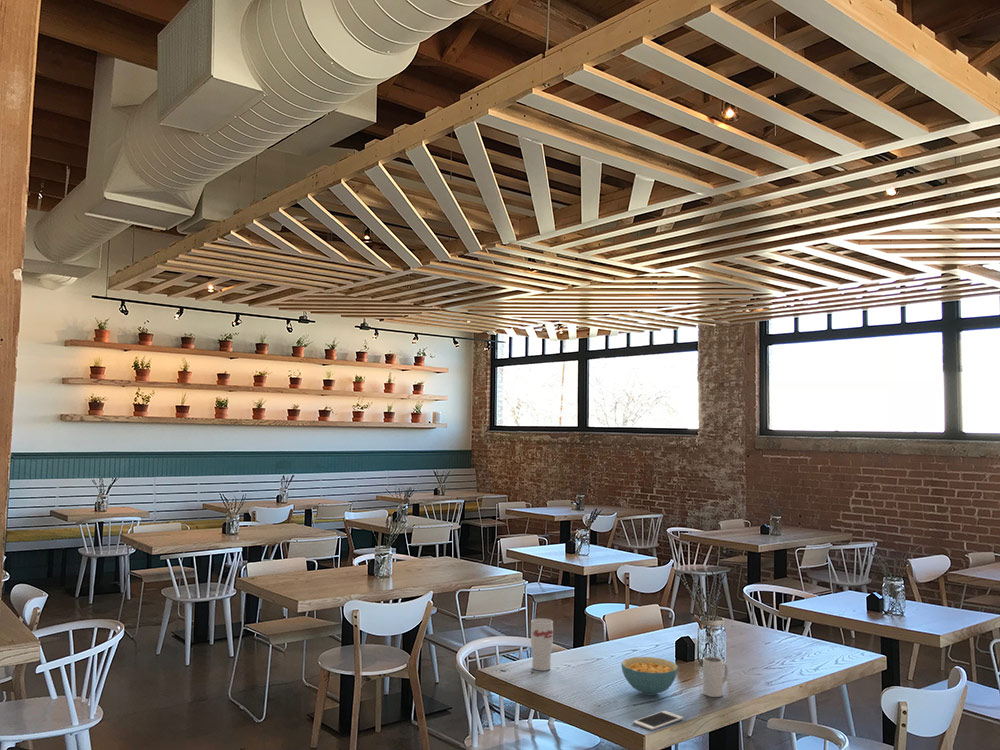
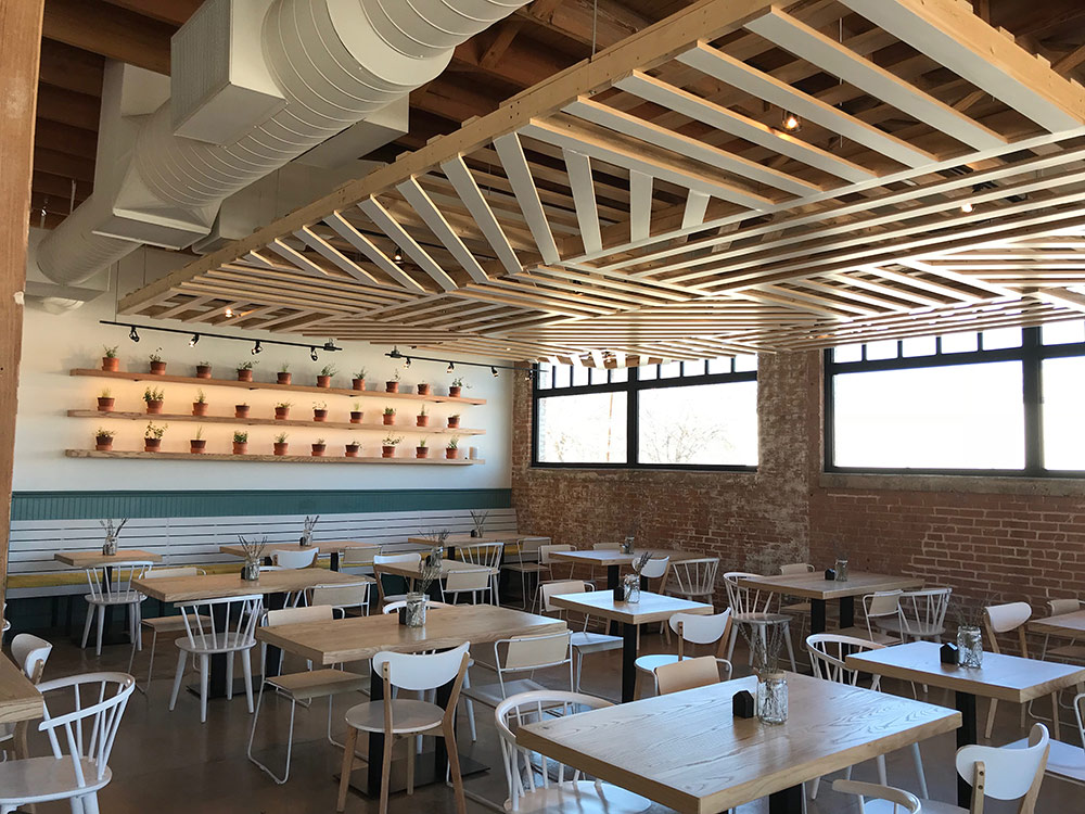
- cereal bowl [620,656,679,696]
- cup [530,618,554,672]
- cell phone [632,710,684,731]
- mug [702,656,729,698]
